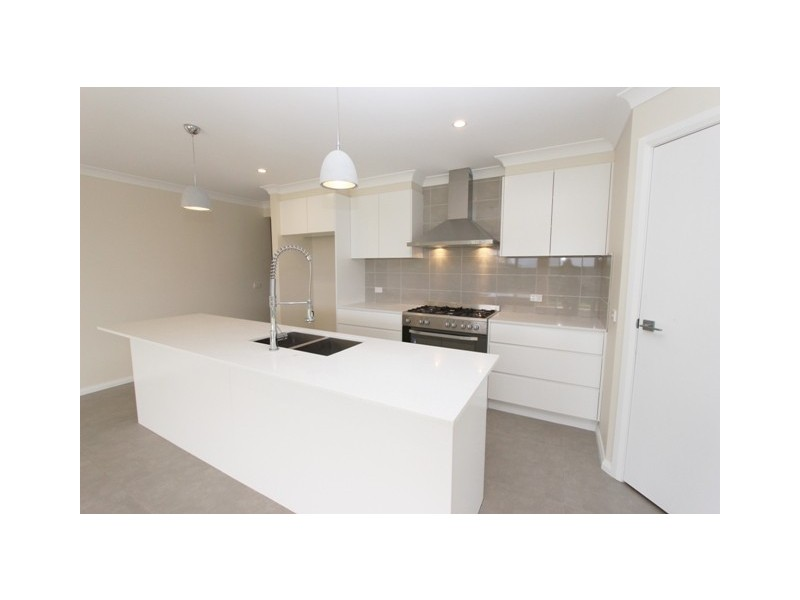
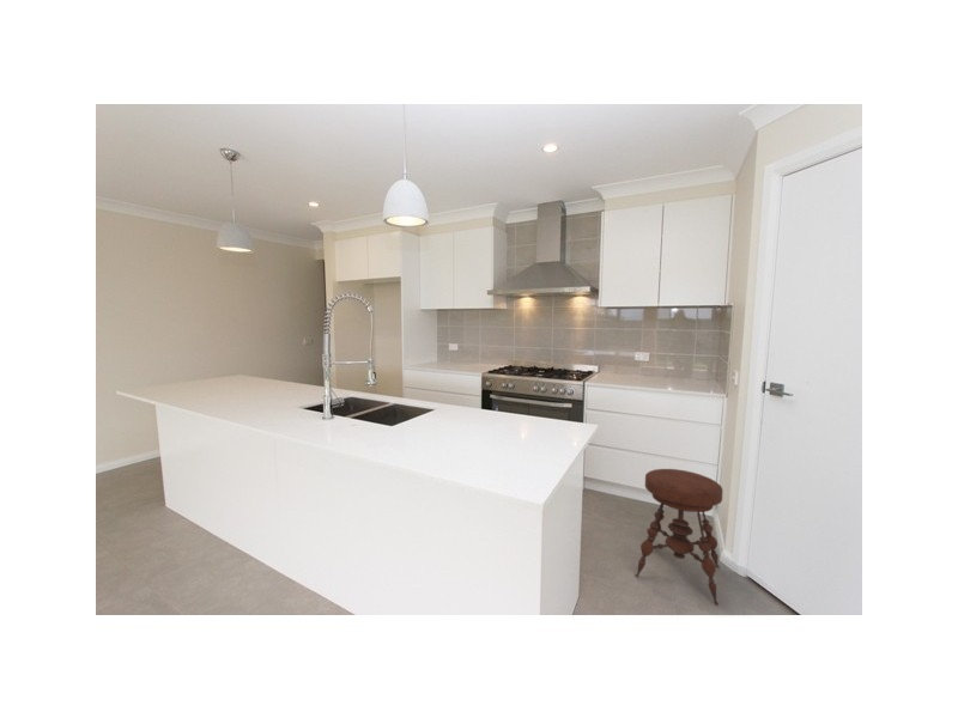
+ stool [635,468,724,607]
